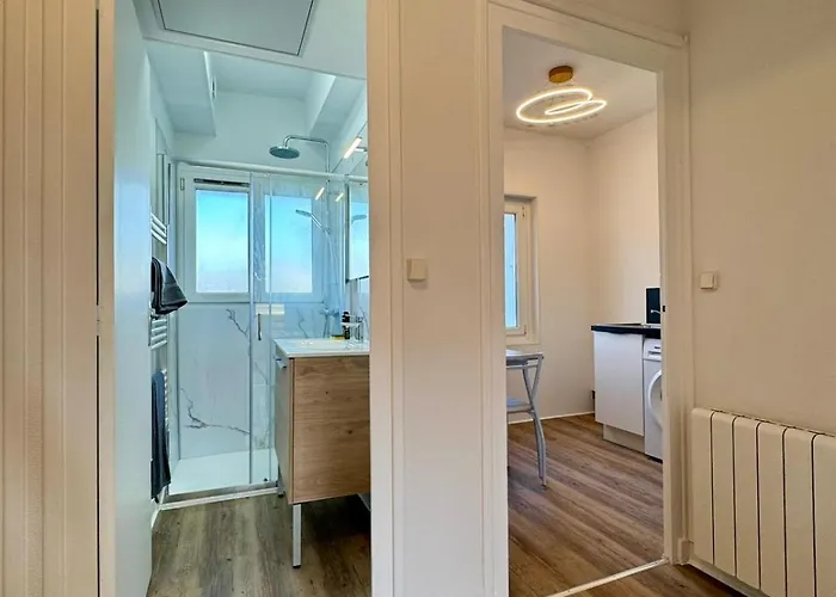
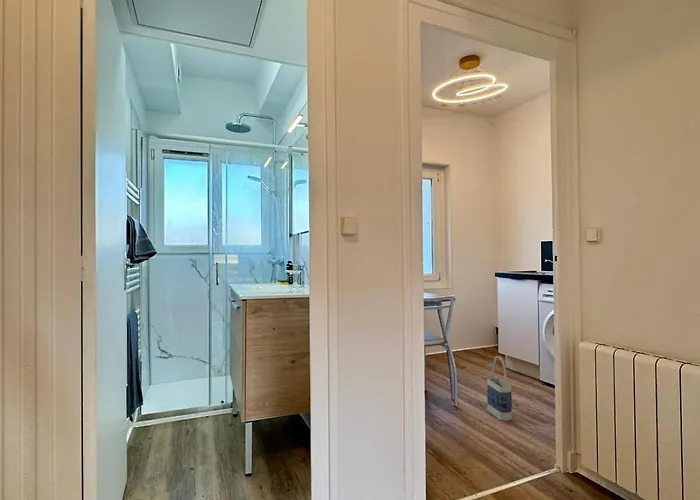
+ bag [486,355,513,422]
